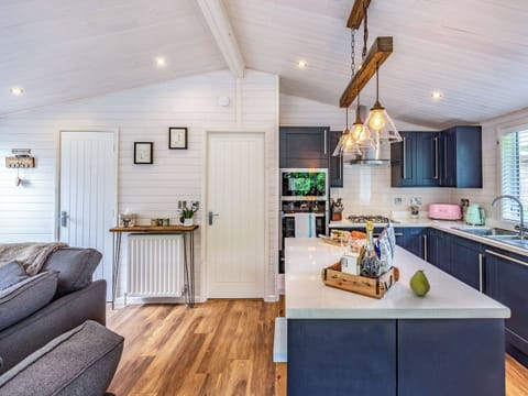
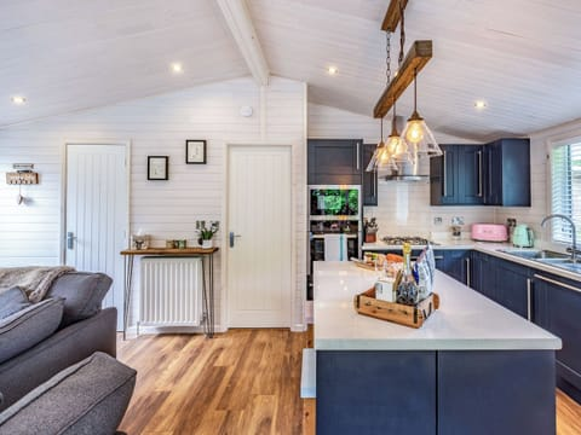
- fruit [408,268,431,297]
